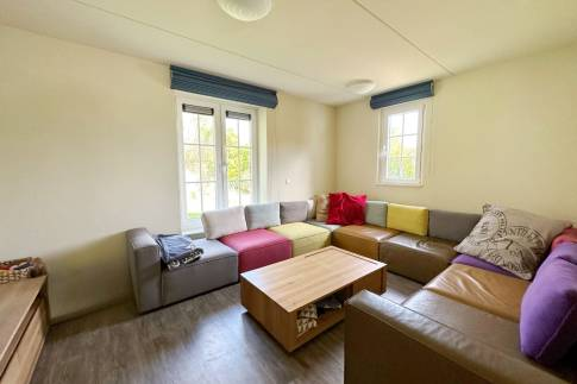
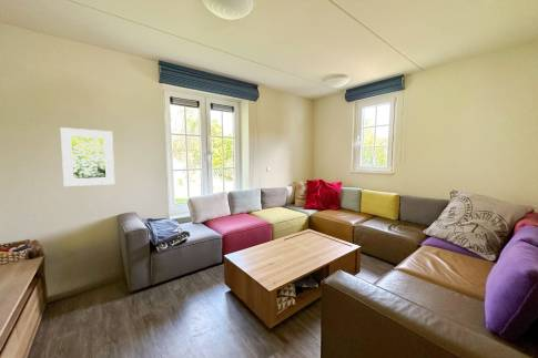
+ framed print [60,126,115,187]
